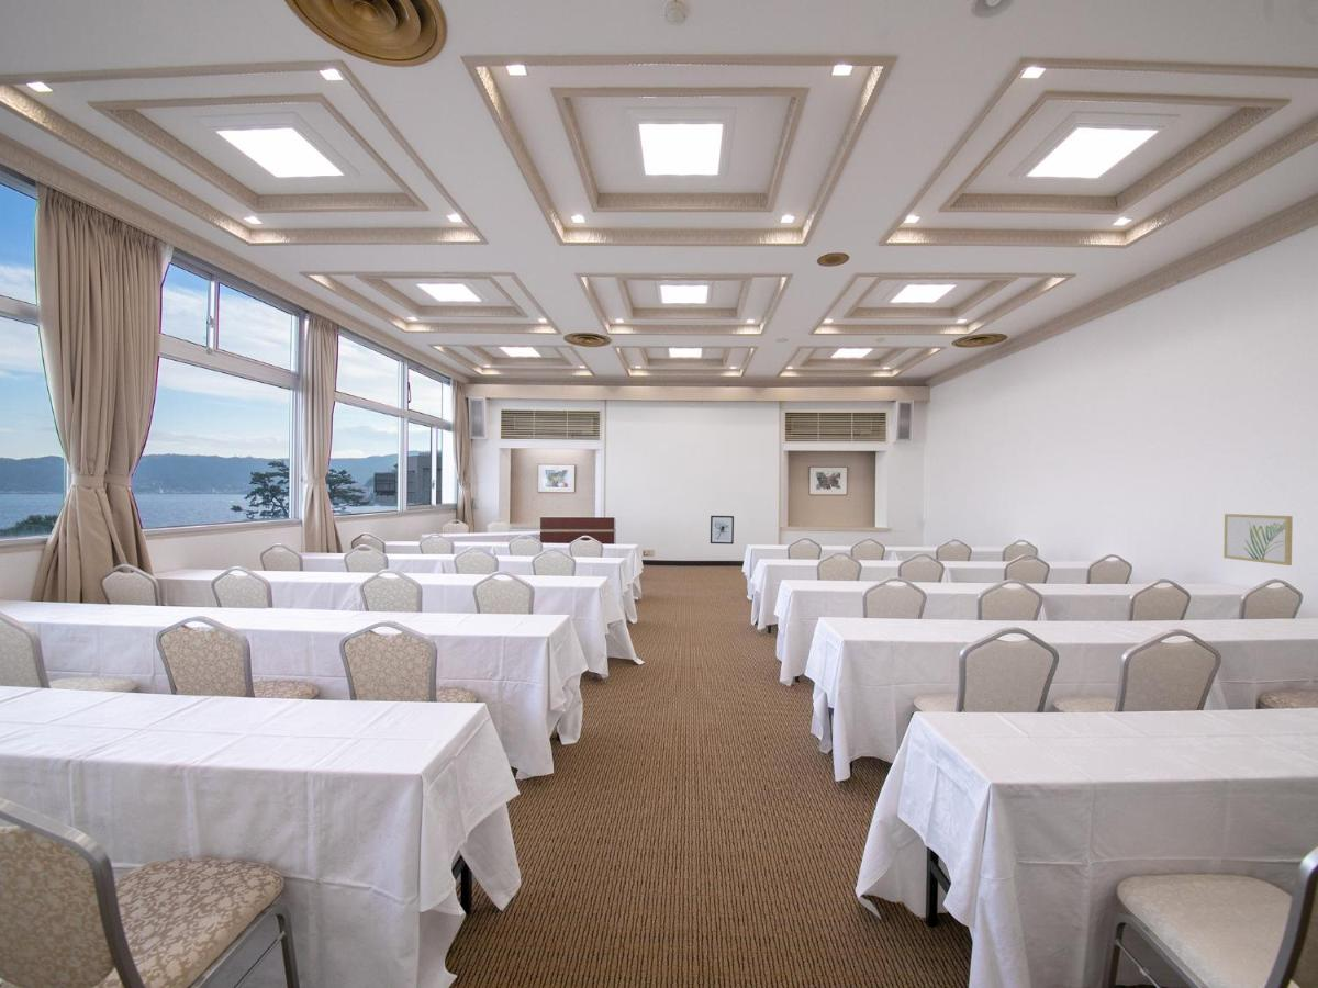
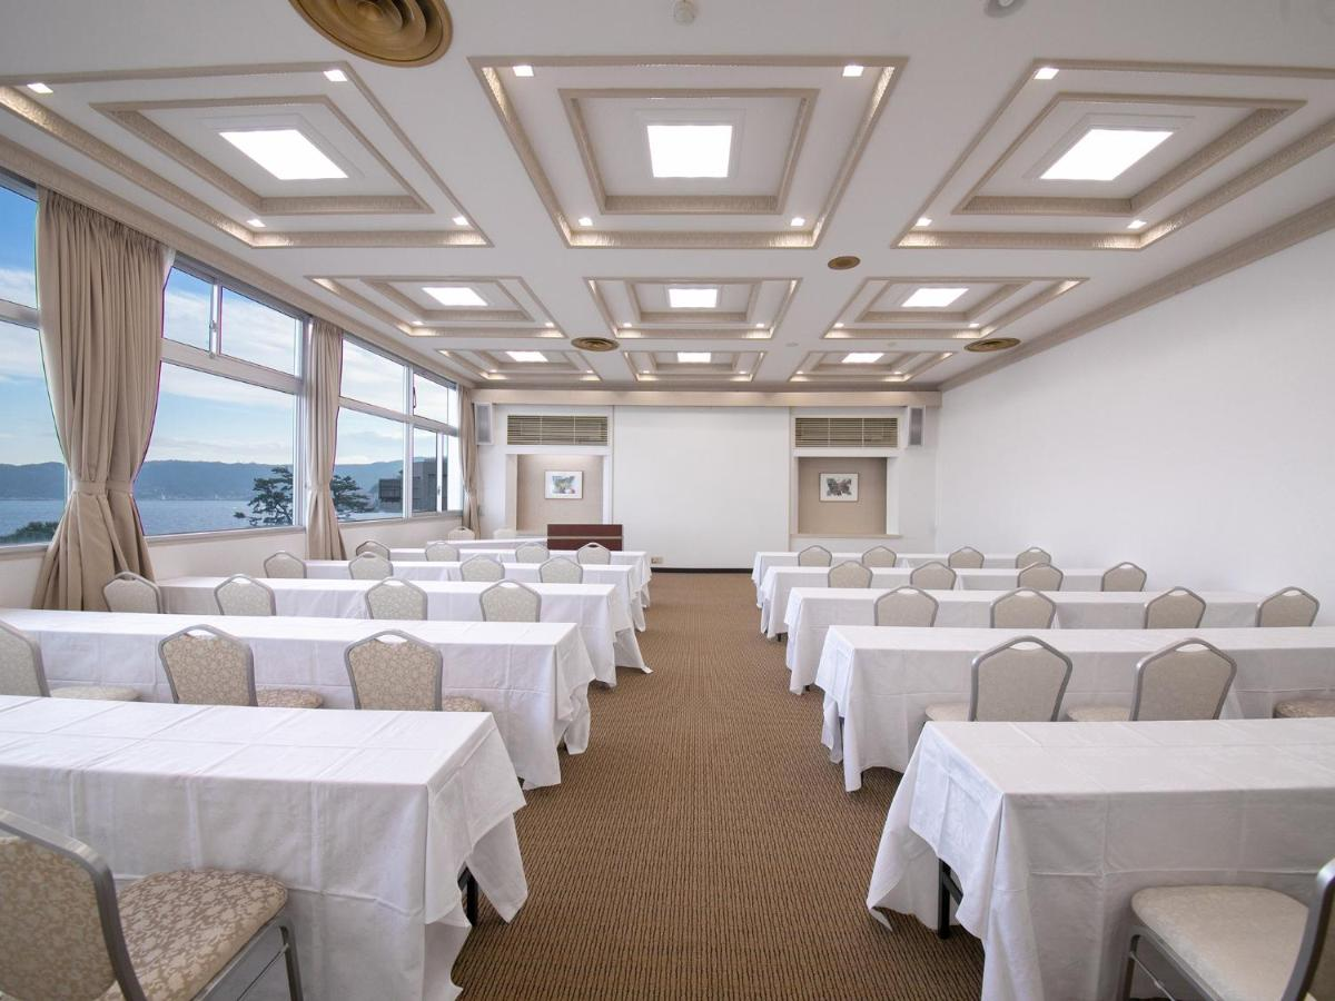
- wall art [710,515,735,546]
- wall art [1222,513,1294,566]
